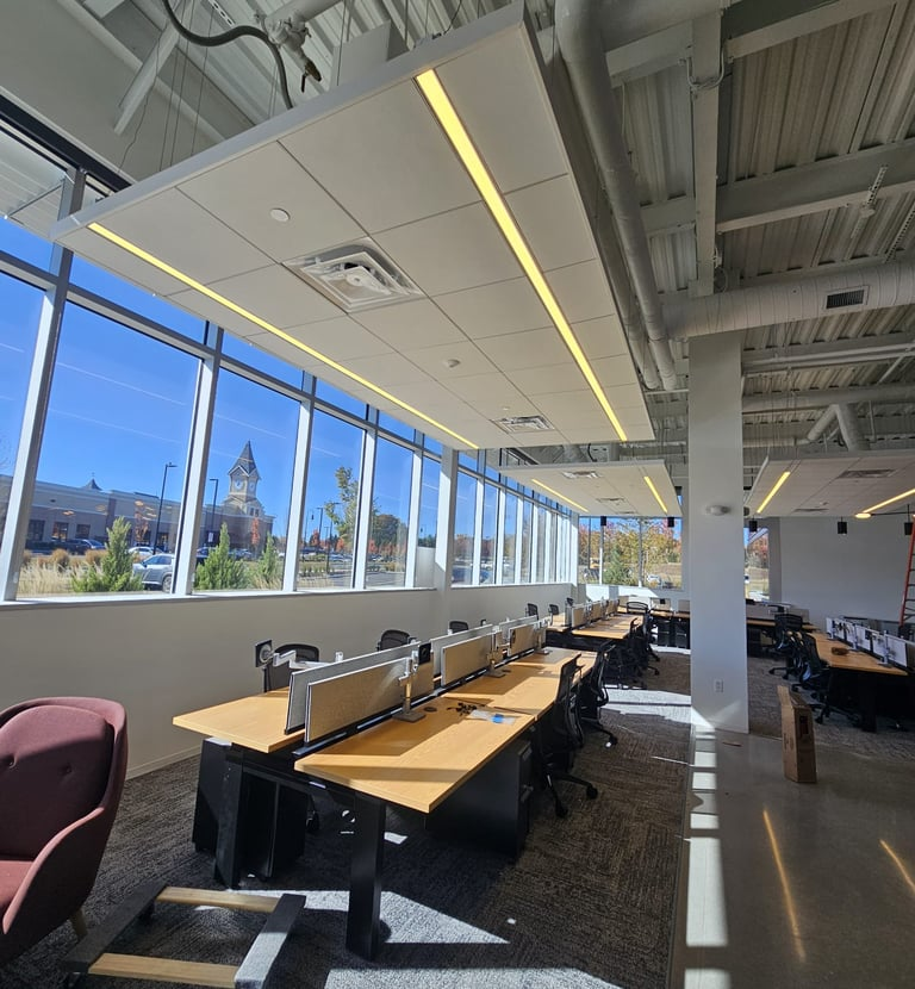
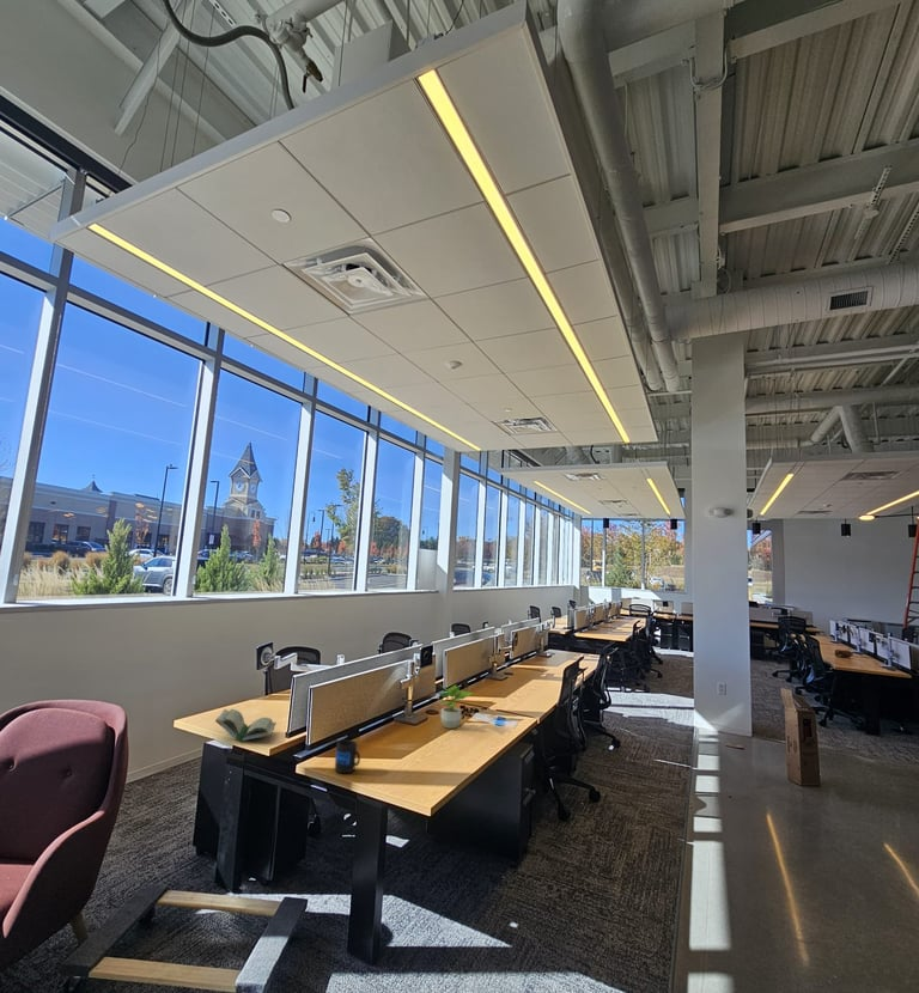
+ book [214,708,278,742]
+ potted plant [437,682,475,730]
+ mug [334,738,361,775]
